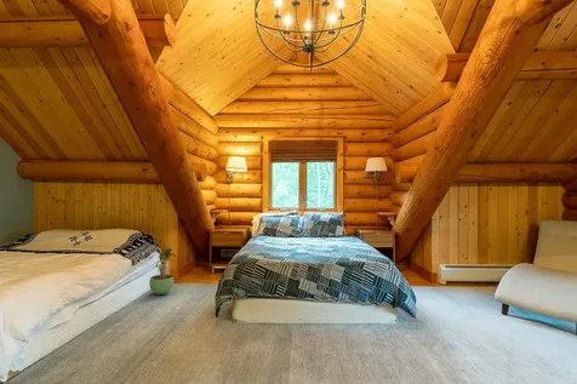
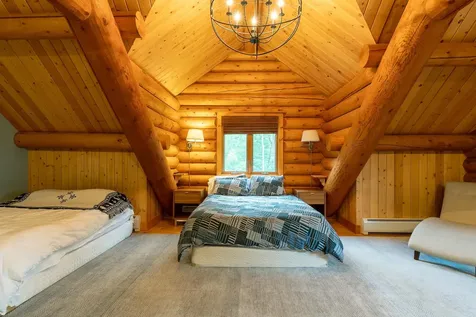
- potted plant [148,247,175,296]
